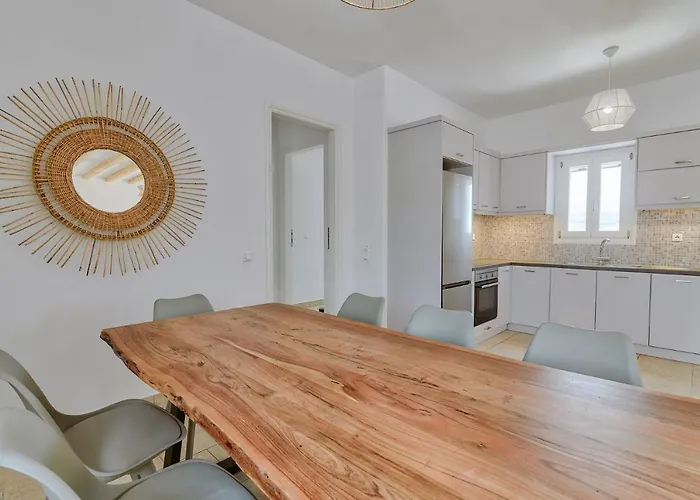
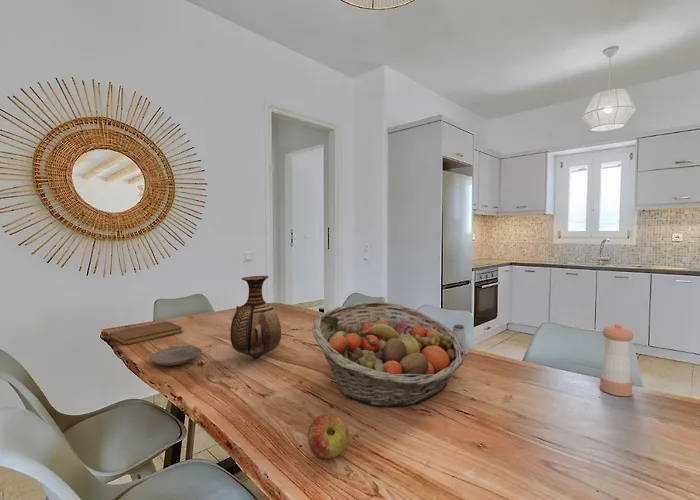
+ fruit basket [311,301,466,408]
+ vase [229,275,282,359]
+ notebook [109,320,184,346]
+ saltshaker [452,324,469,355]
+ plate [149,345,202,367]
+ apple [307,413,350,460]
+ pepper shaker [599,323,635,397]
